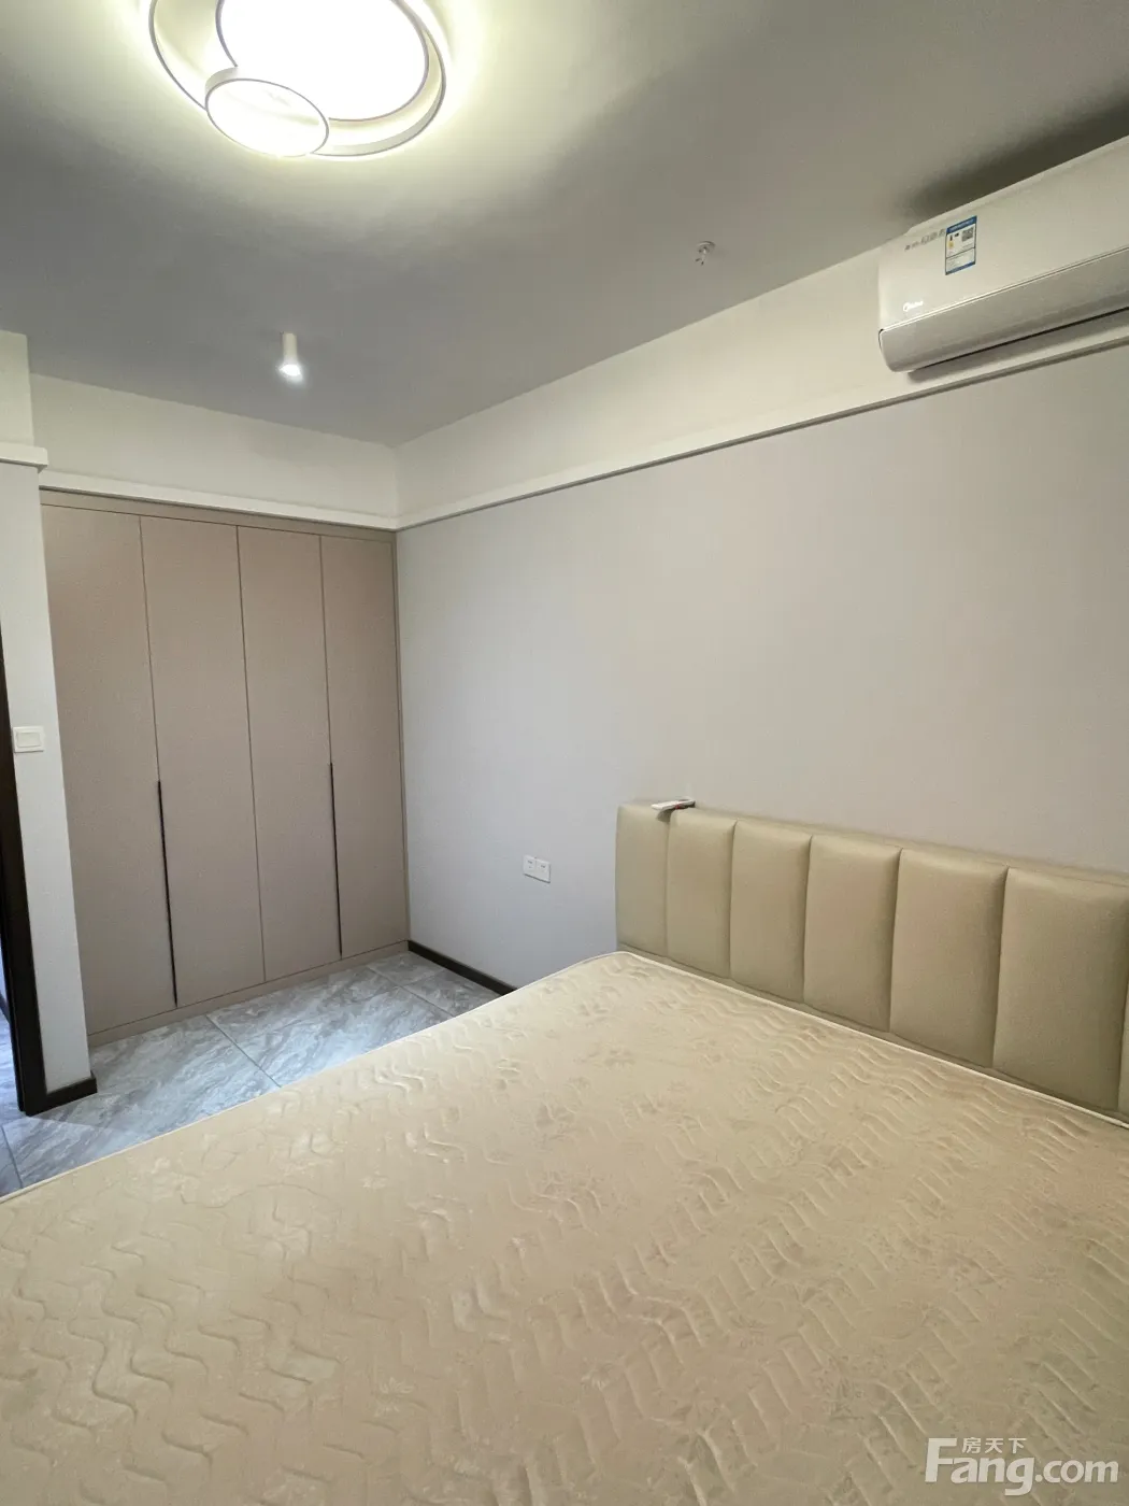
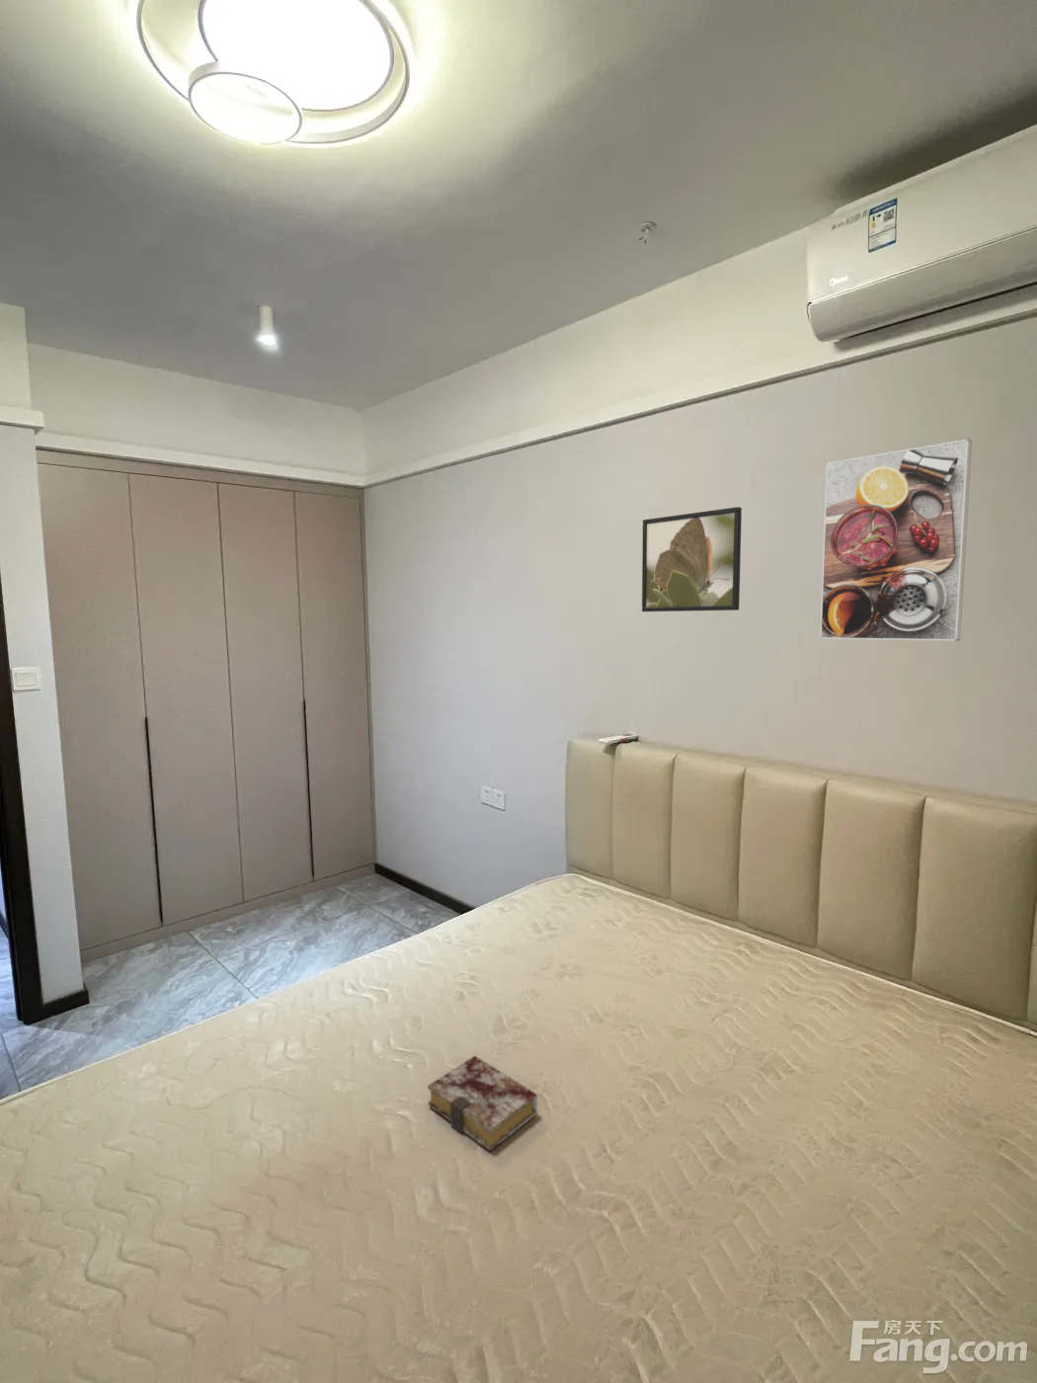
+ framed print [819,438,973,642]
+ book [427,1055,538,1152]
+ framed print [640,505,743,612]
